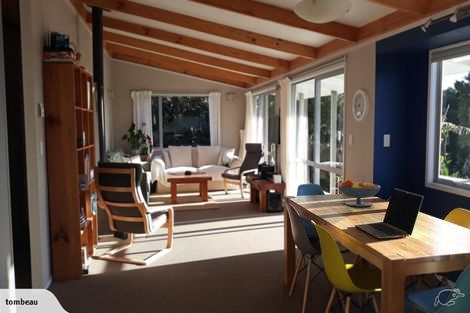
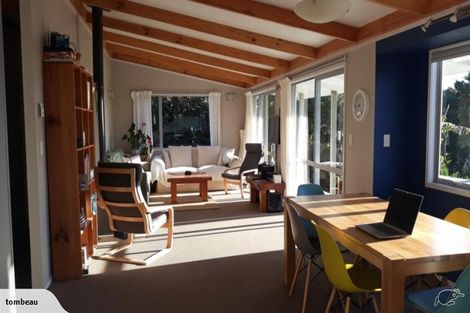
- fruit bowl [337,178,381,208]
